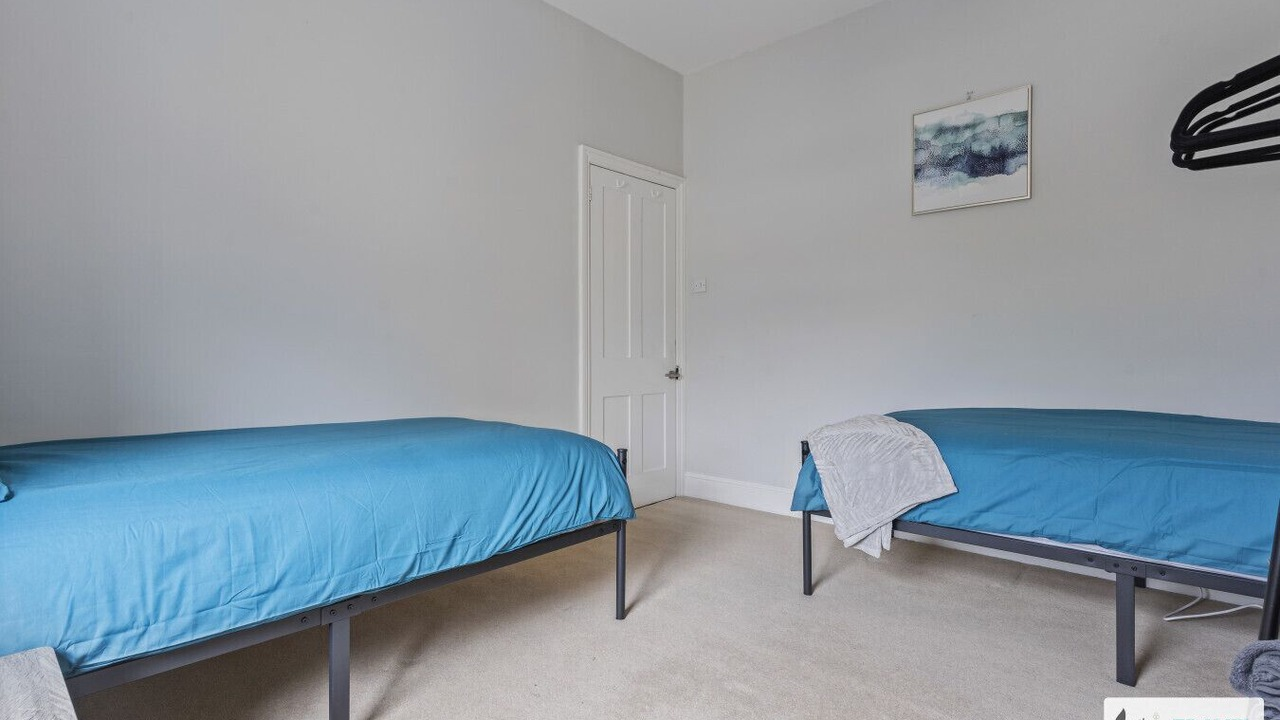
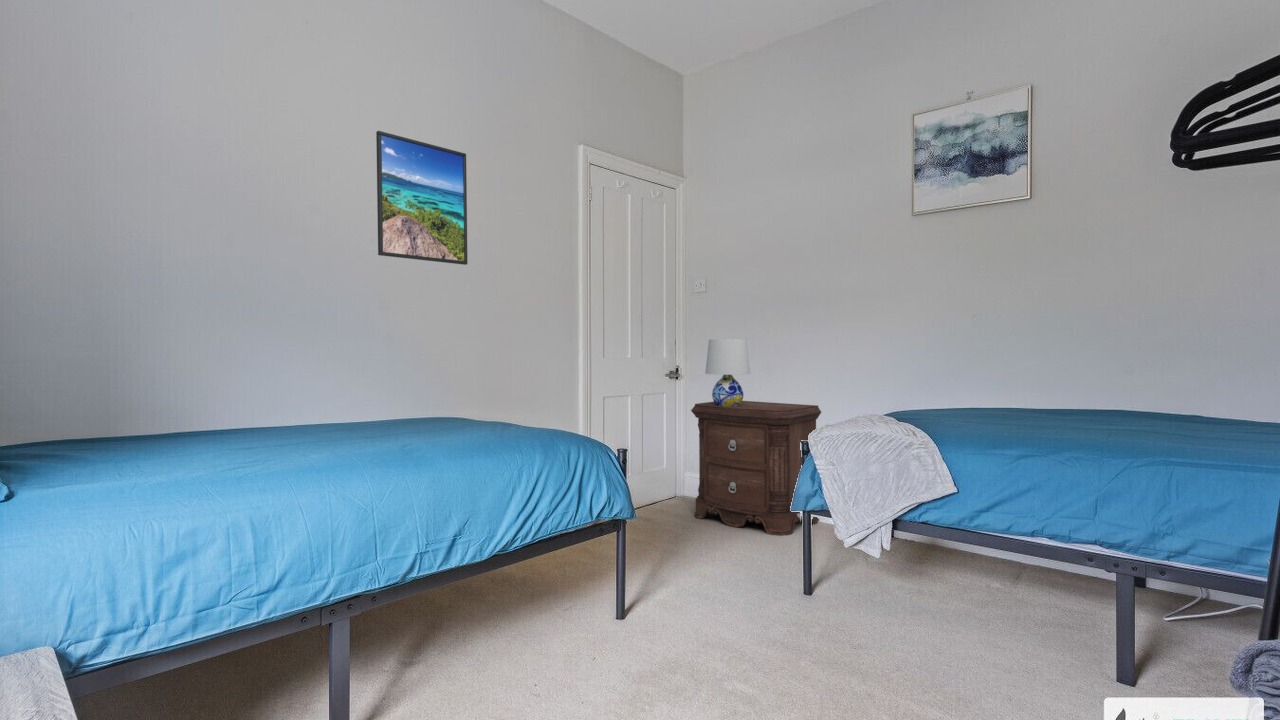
+ table lamp [704,338,751,406]
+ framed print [375,130,468,266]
+ nightstand [690,400,822,536]
